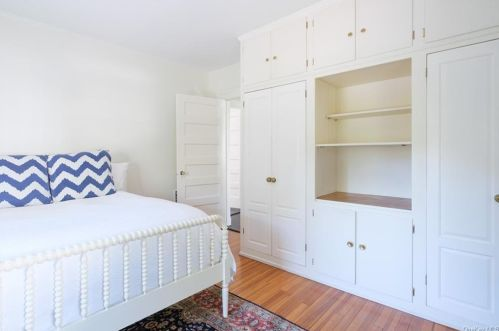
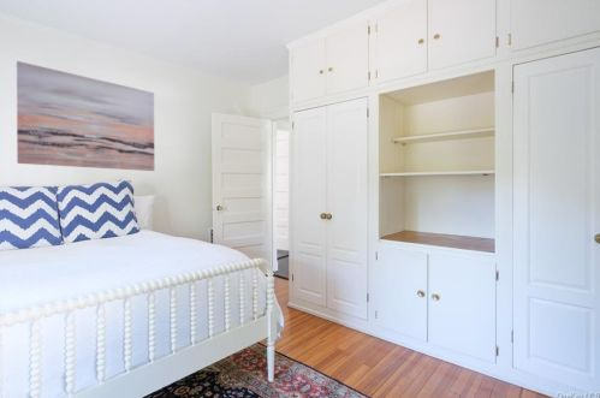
+ wall art [16,60,155,172]
